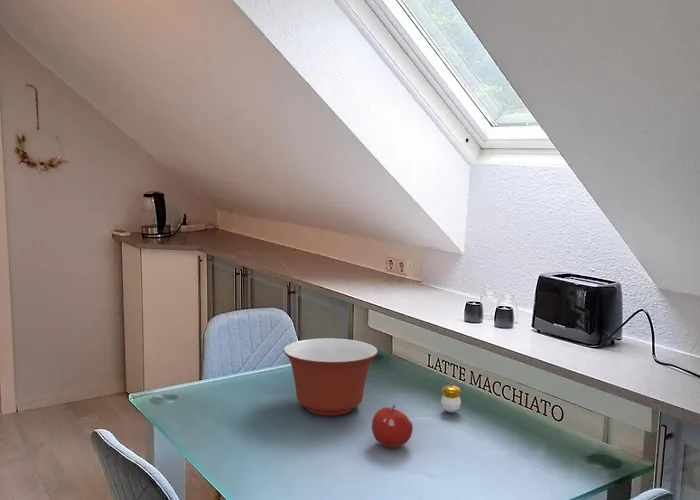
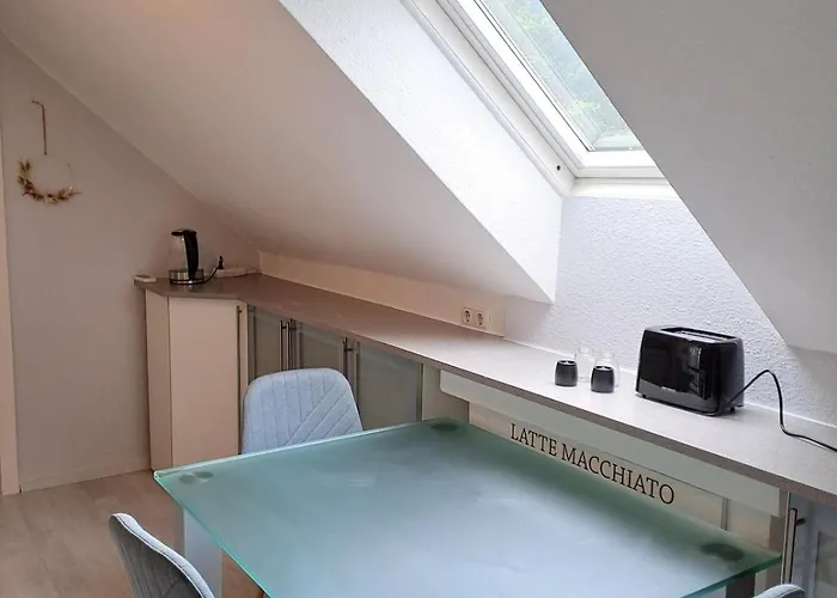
- fruit [371,404,414,449]
- mixing bowl [282,337,379,416]
- candle [440,381,462,413]
